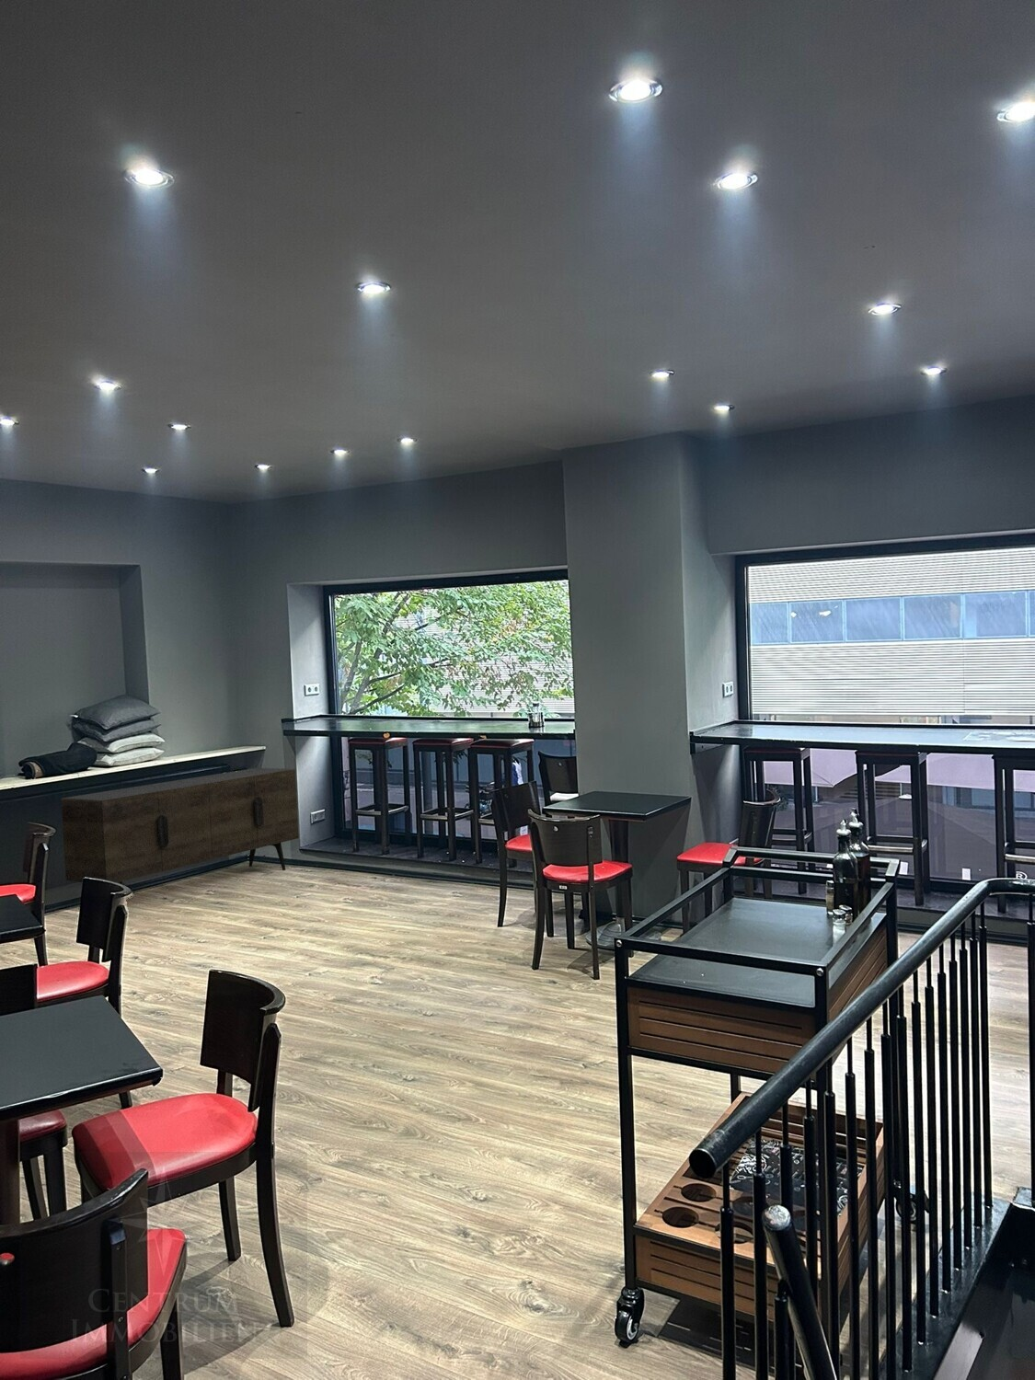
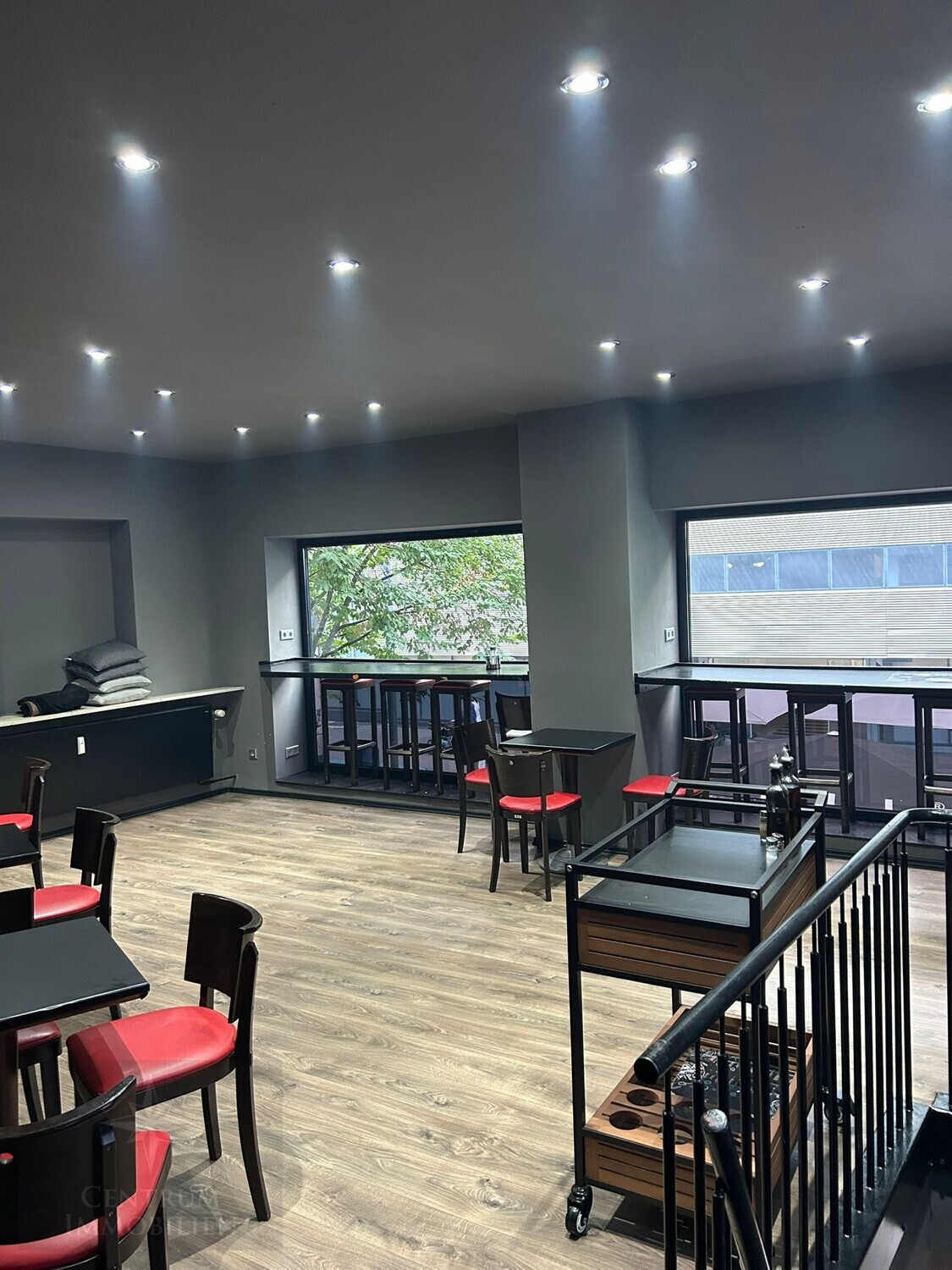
- sideboard [60,767,300,885]
